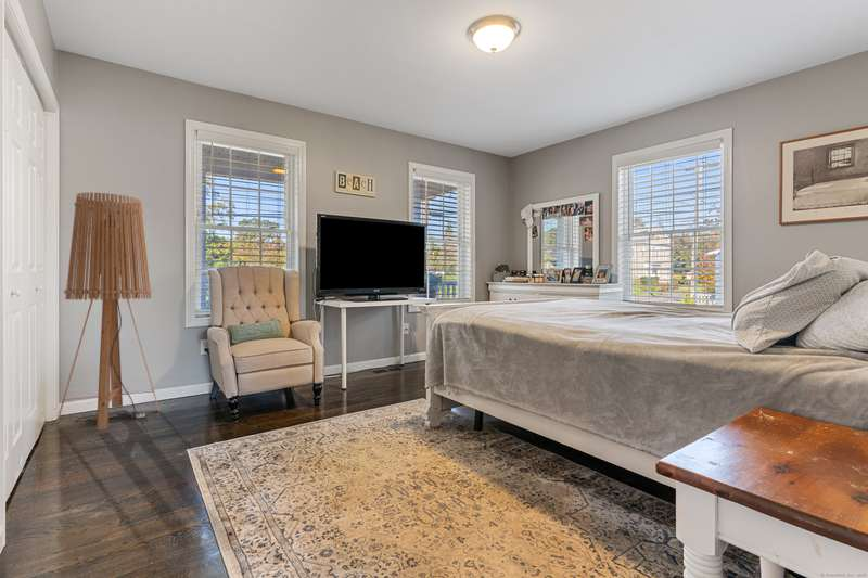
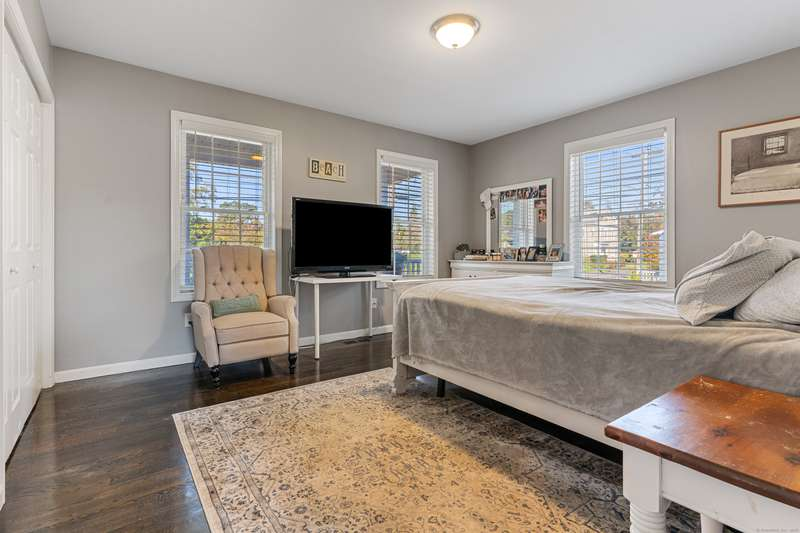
- floor lamp [55,192,161,431]
